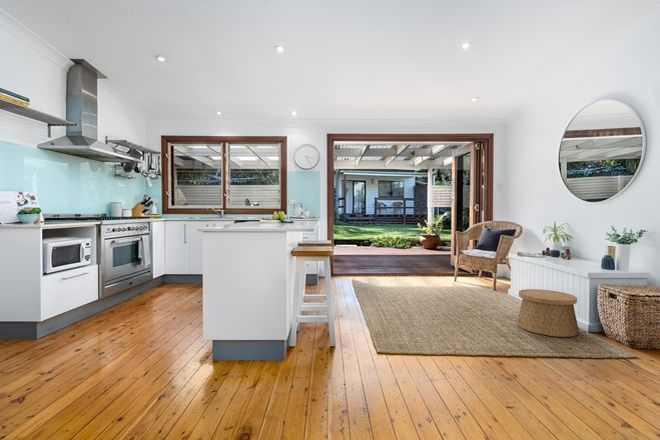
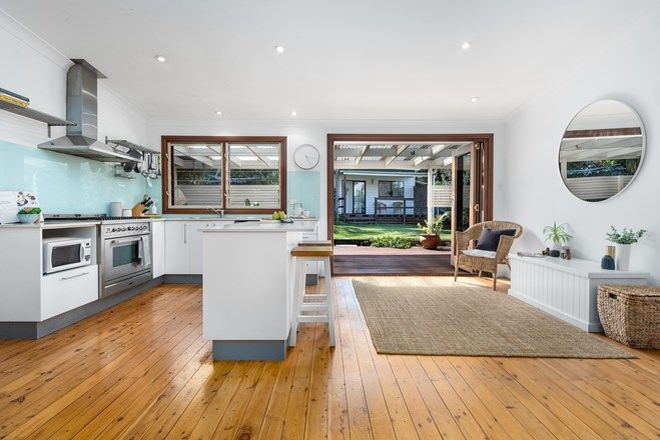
- basket [516,288,580,338]
